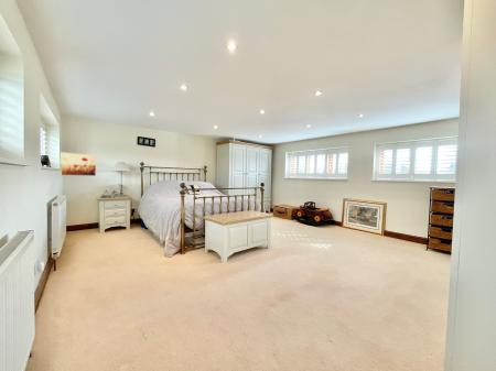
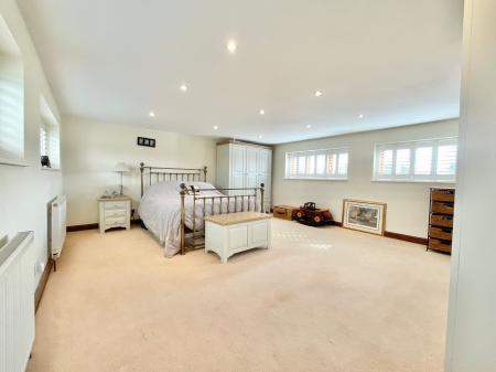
- wall art [60,151,97,177]
